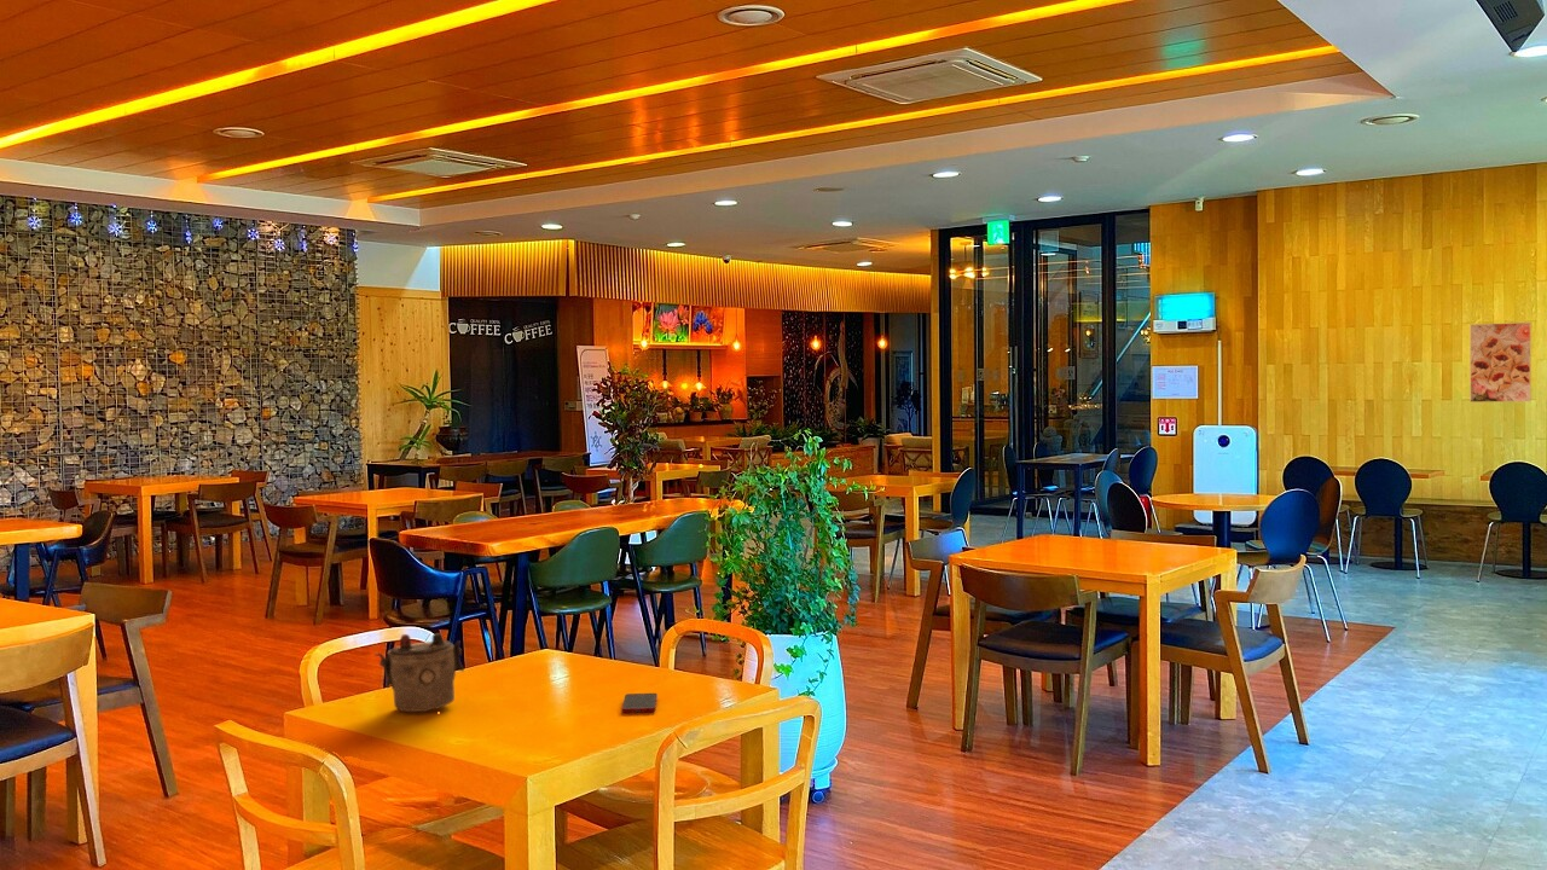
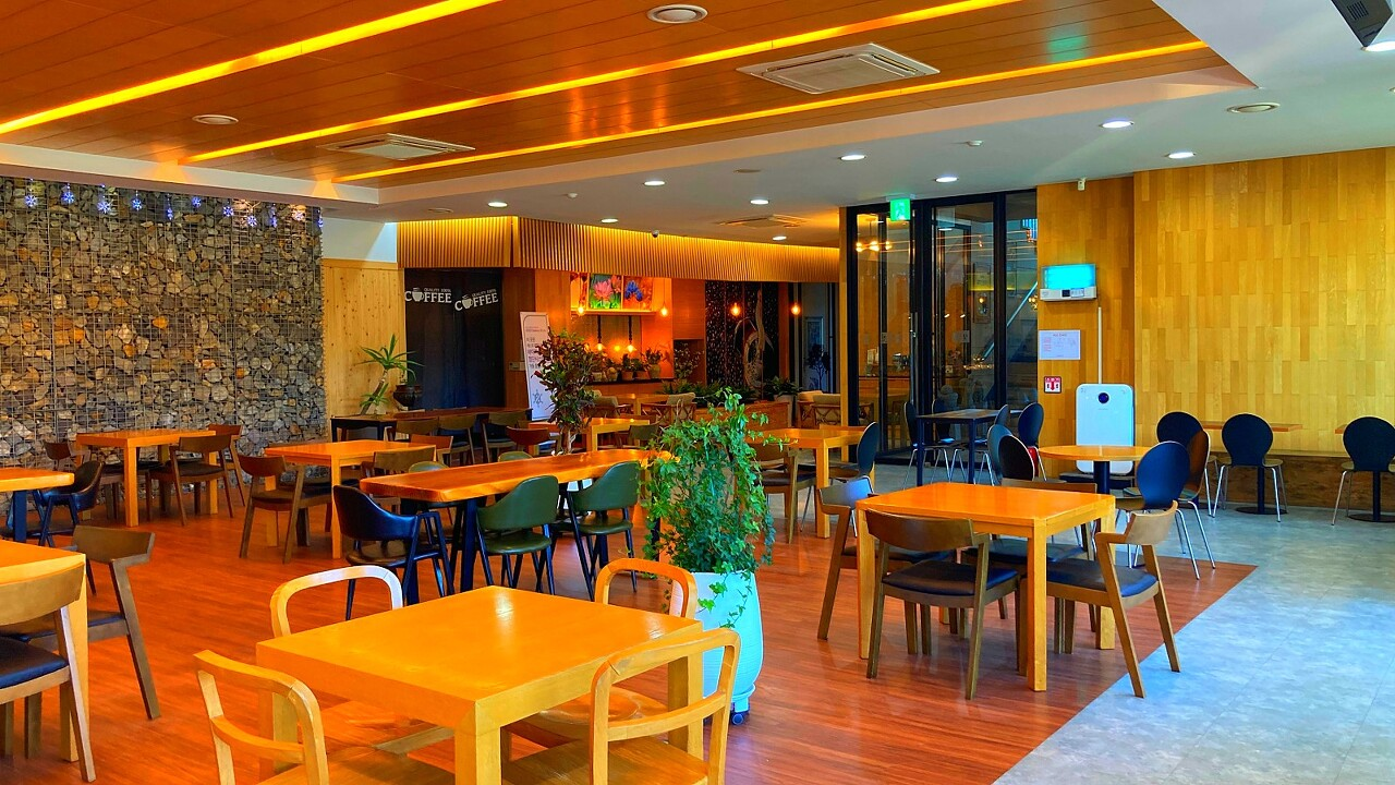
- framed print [1470,321,1532,404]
- cell phone [621,692,659,714]
- teapot [373,632,465,713]
